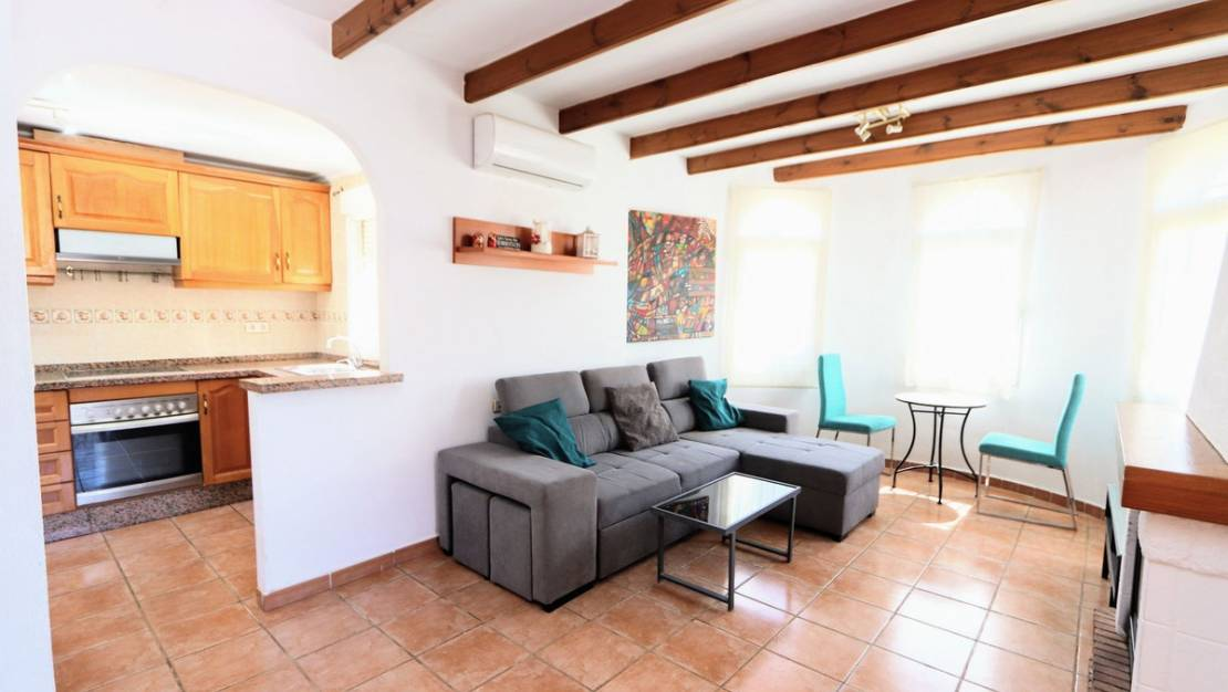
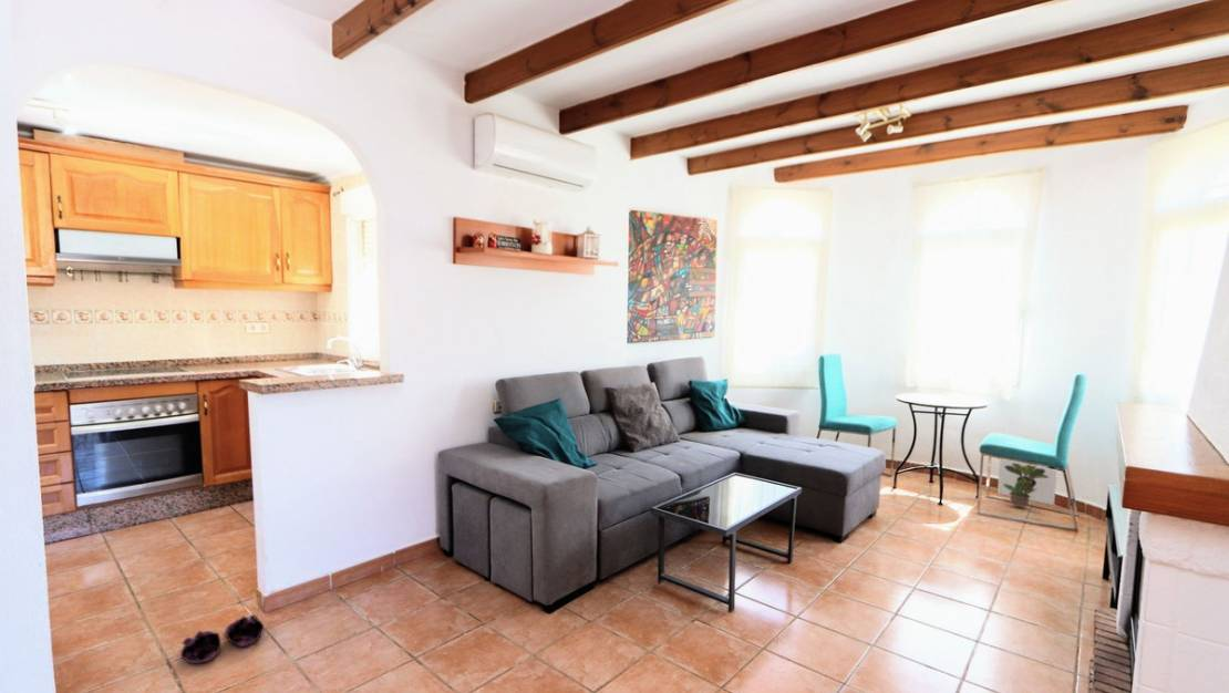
+ slippers [179,613,265,664]
+ potted plant [996,458,1057,507]
